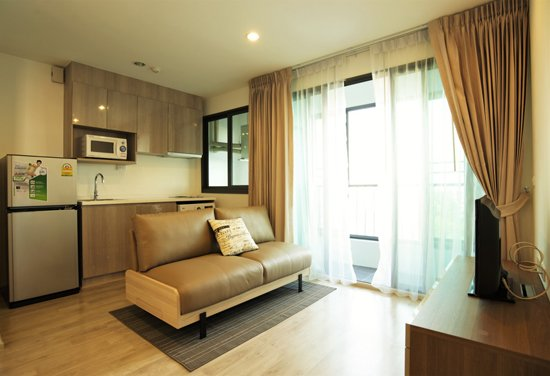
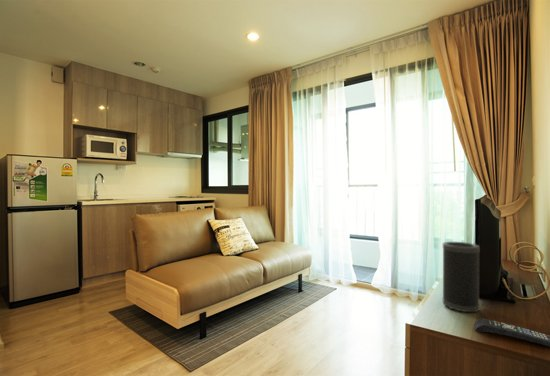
+ speaker [442,241,481,313]
+ remote control [473,317,550,347]
